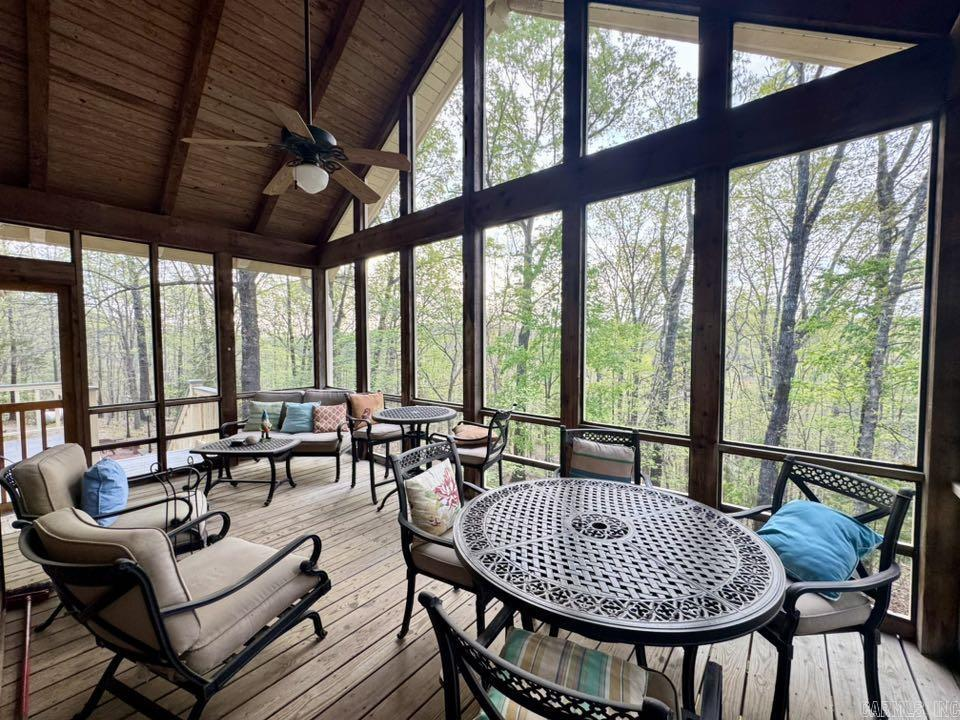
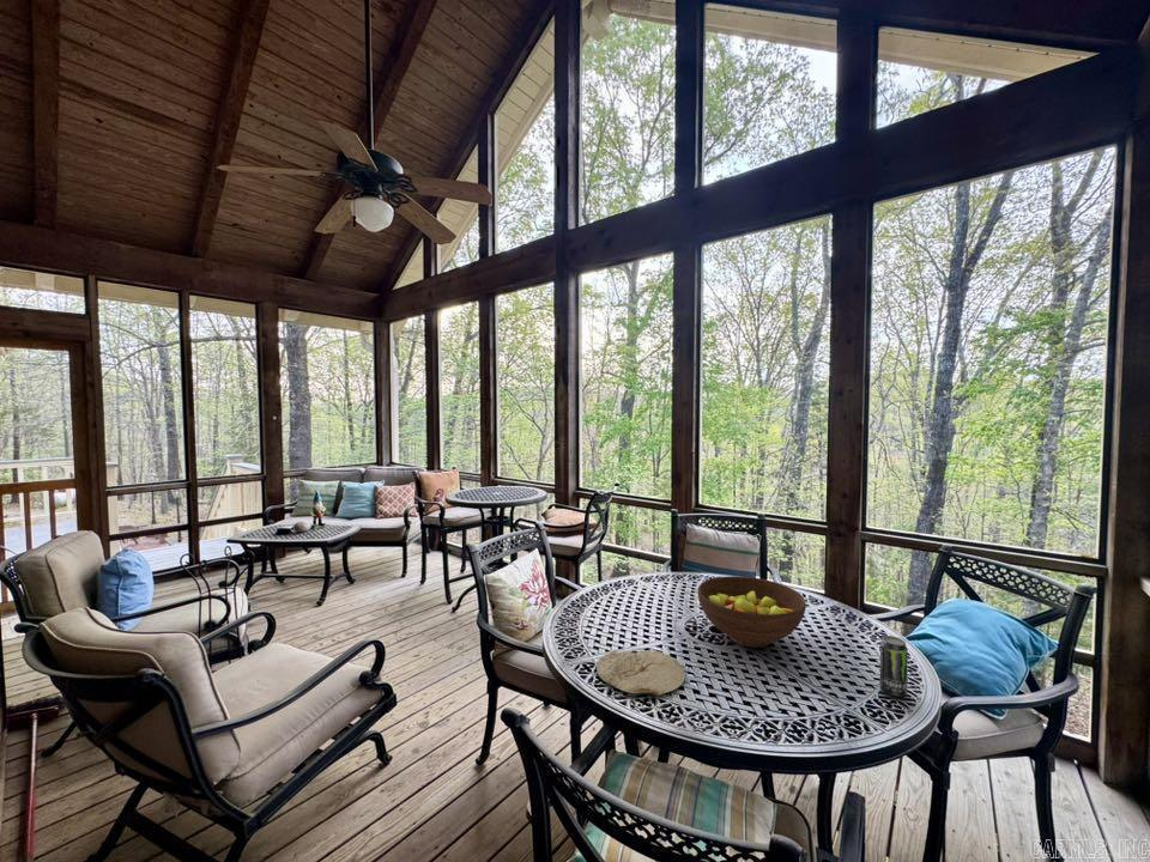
+ plate [595,649,686,696]
+ fruit bowl [696,575,807,649]
+ beverage can [878,635,909,698]
